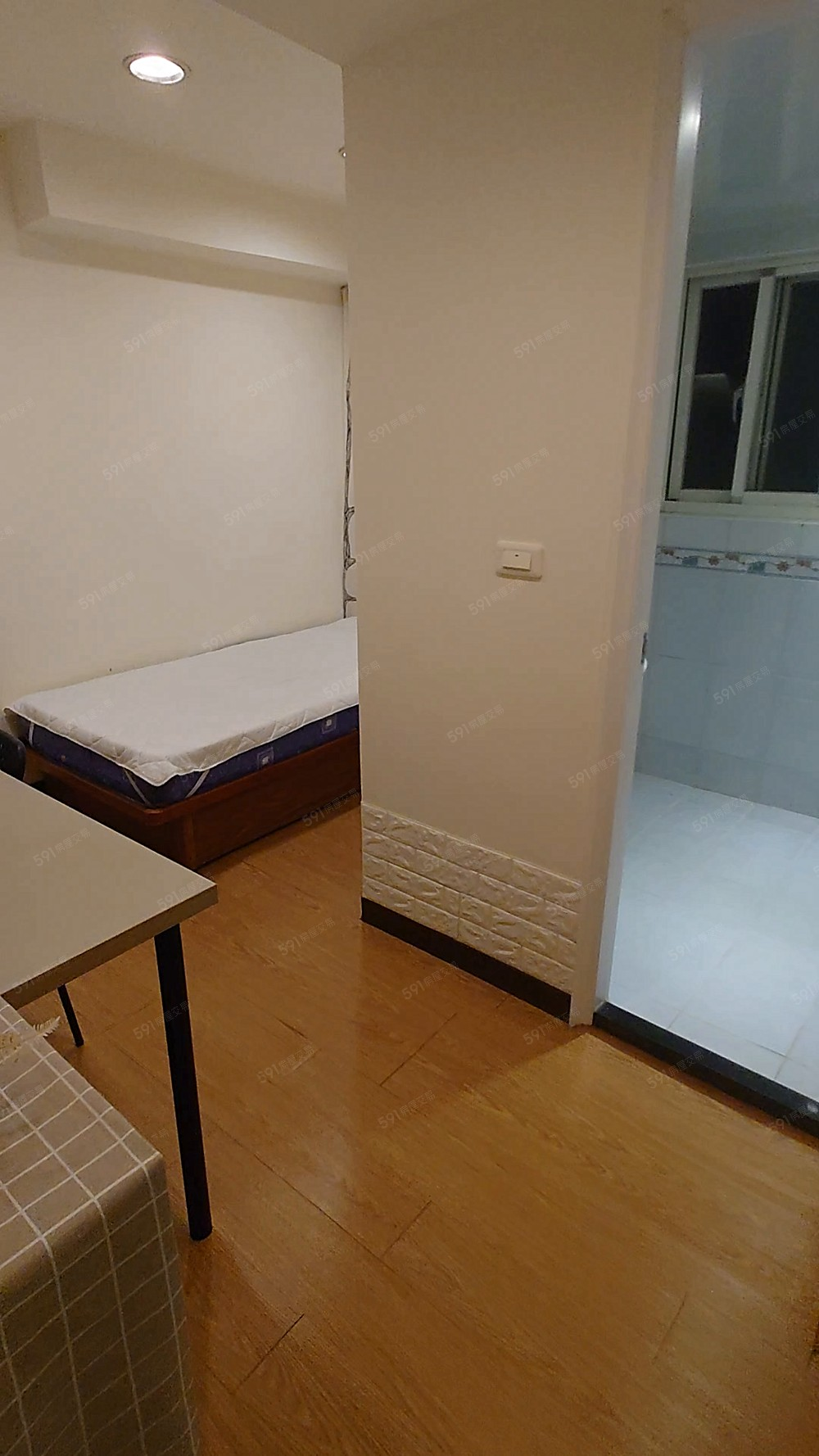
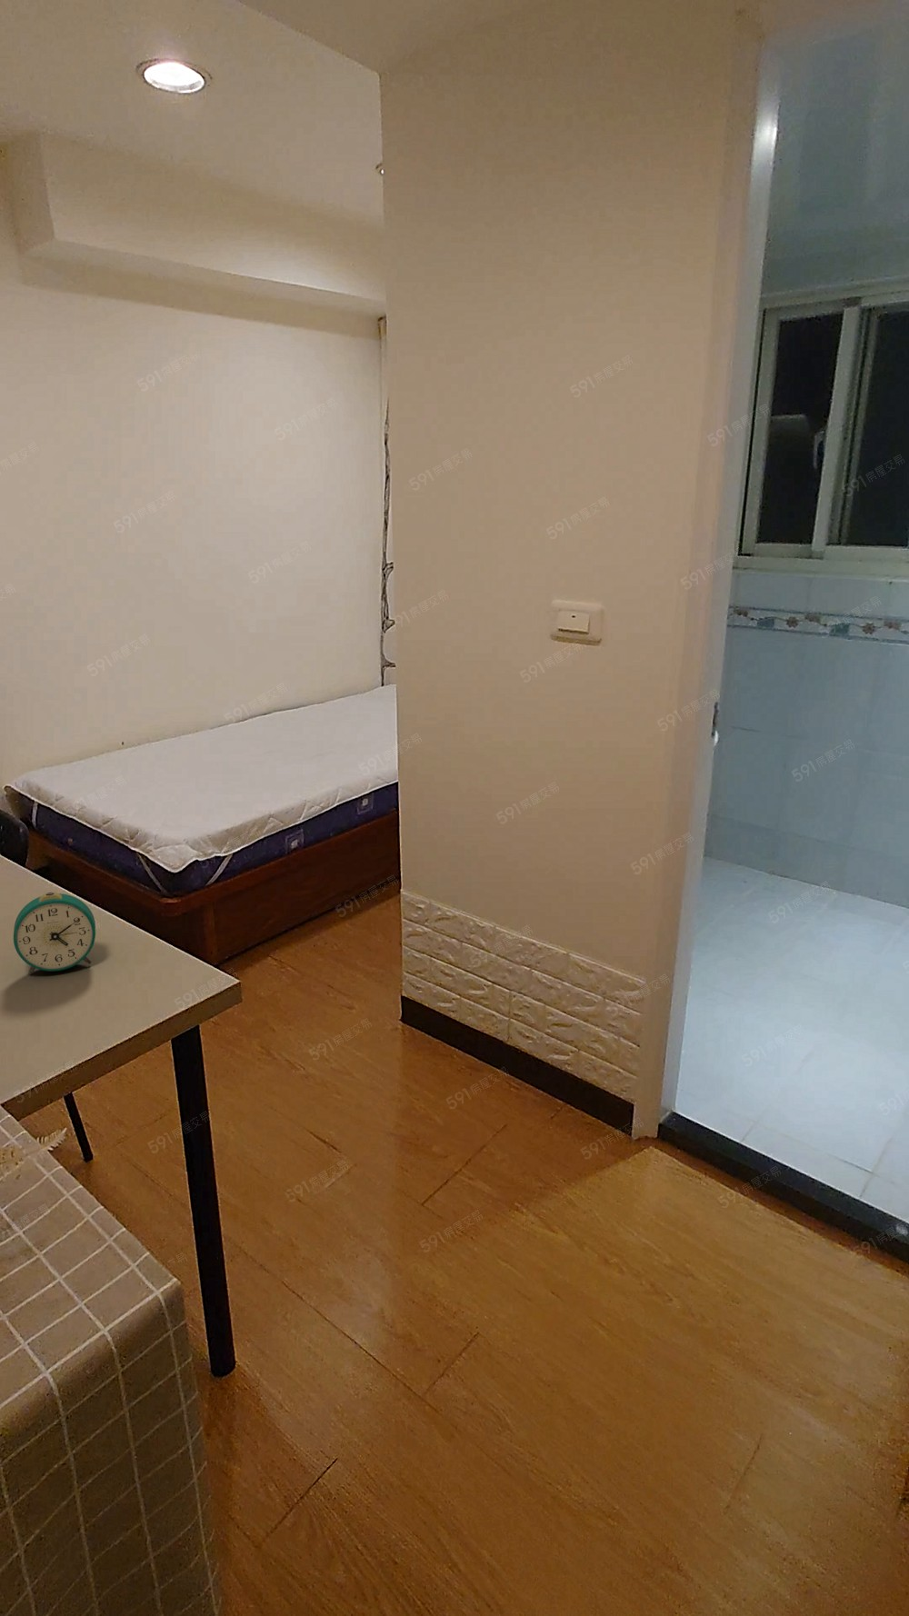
+ alarm clock [12,891,97,976]
